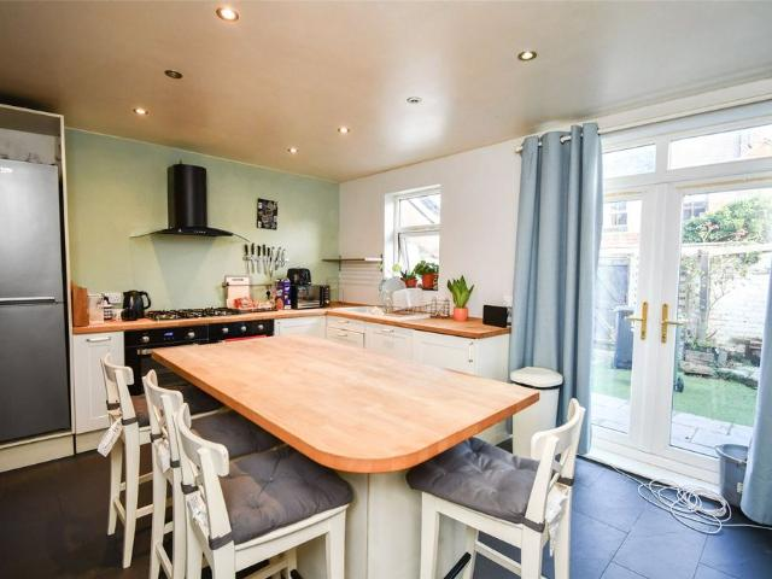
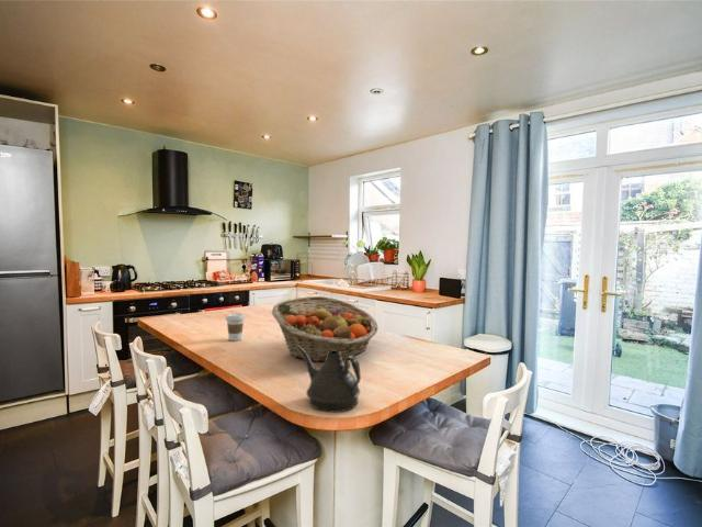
+ teapot [296,346,362,414]
+ fruit basket [271,295,380,362]
+ coffee cup [225,312,246,341]
